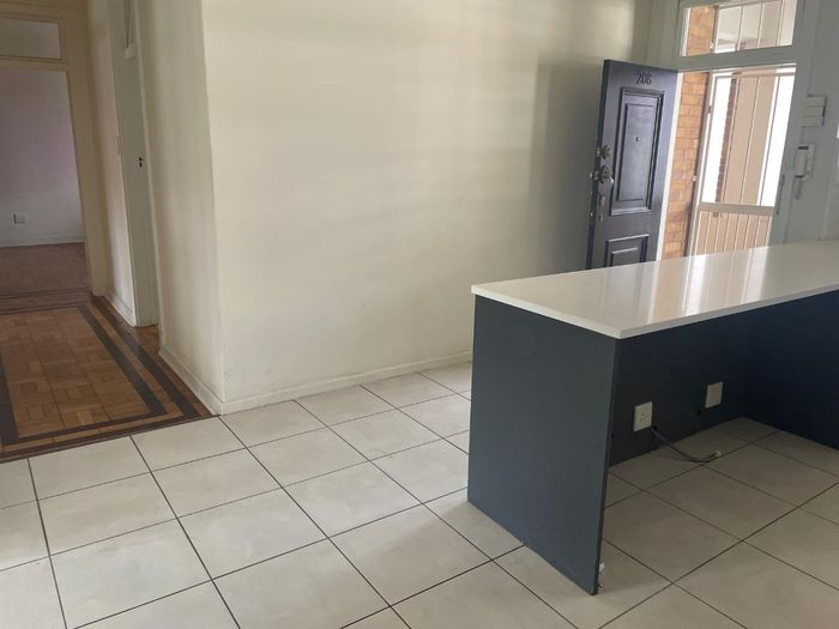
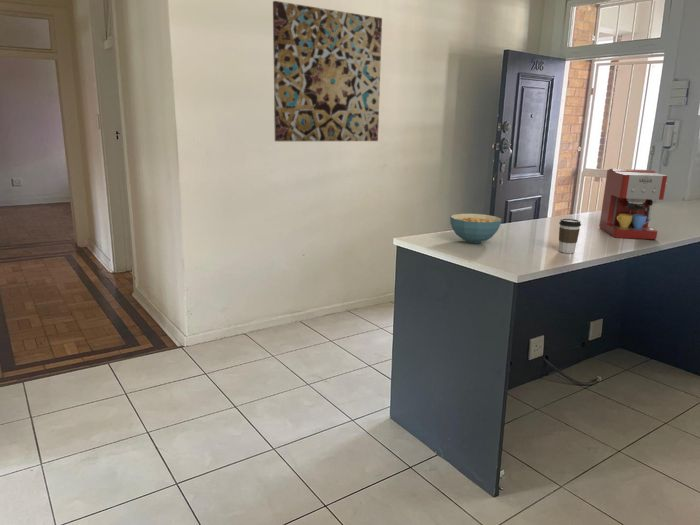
+ coffee cup [558,218,582,254]
+ wall art [272,0,383,142]
+ coffee maker [598,168,668,240]
+ cereal bowl [449,213,503,244]
